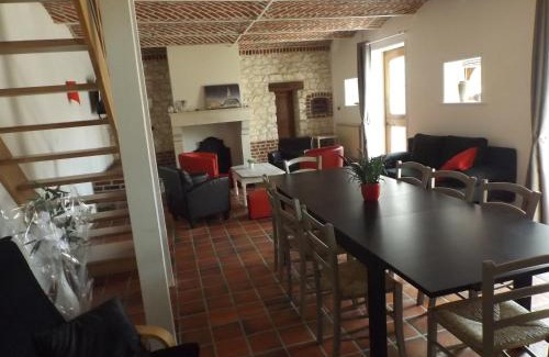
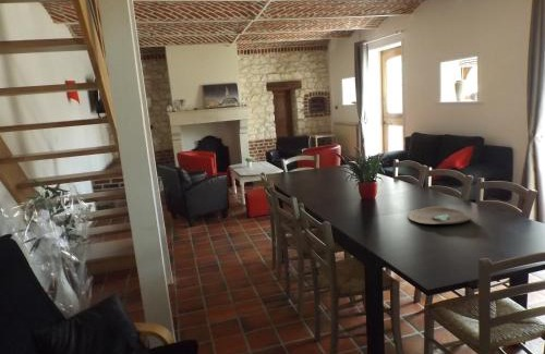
+ decorative bowl [407,206,477,225]
